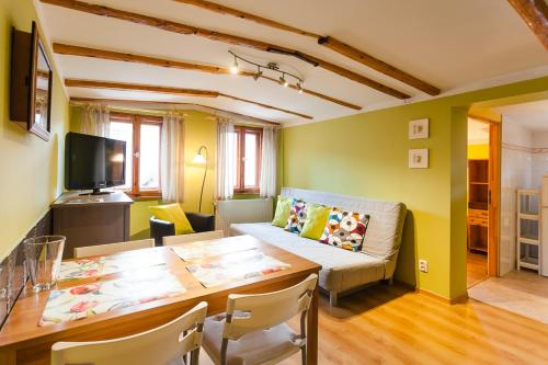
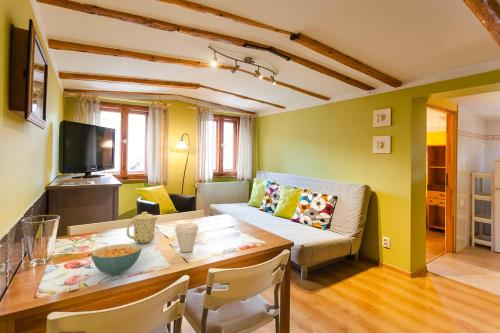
+ cup [174,222,199,253]
+ mug [126,211,159,245]
+ cereal bowl [90,243,142,276]
